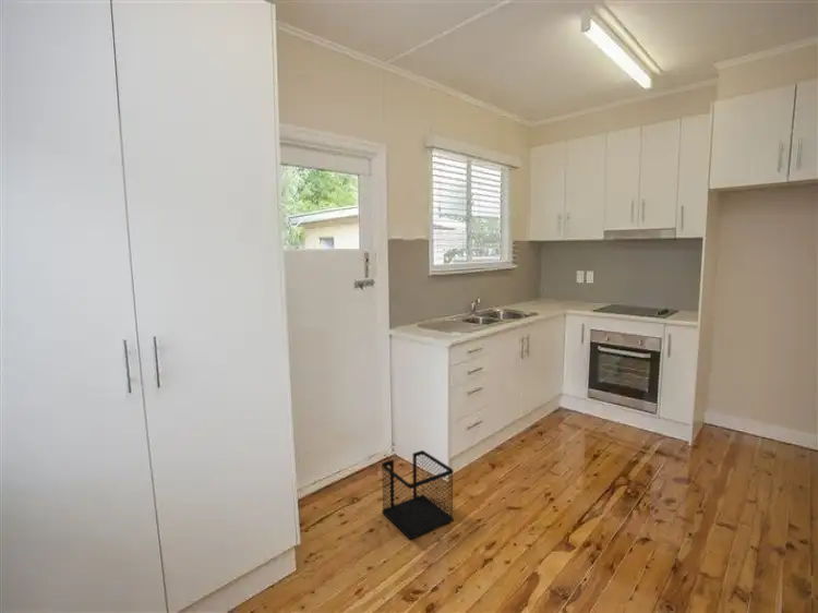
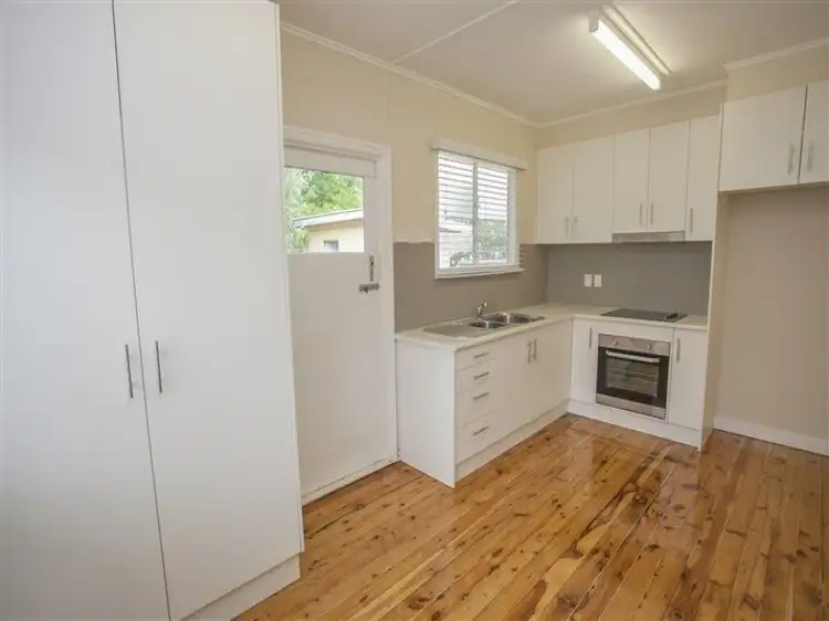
- wastebasket [381,449,455,541]
